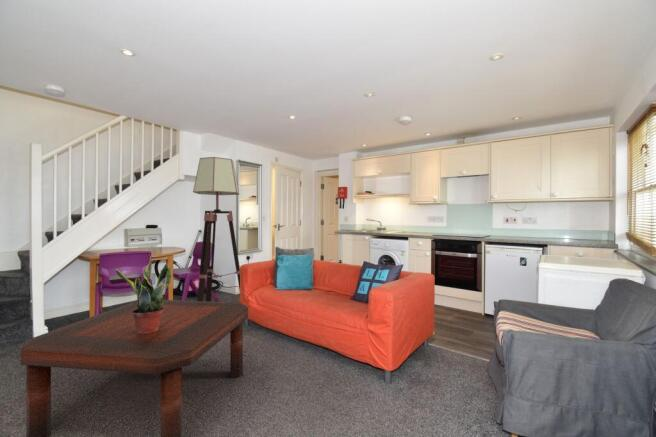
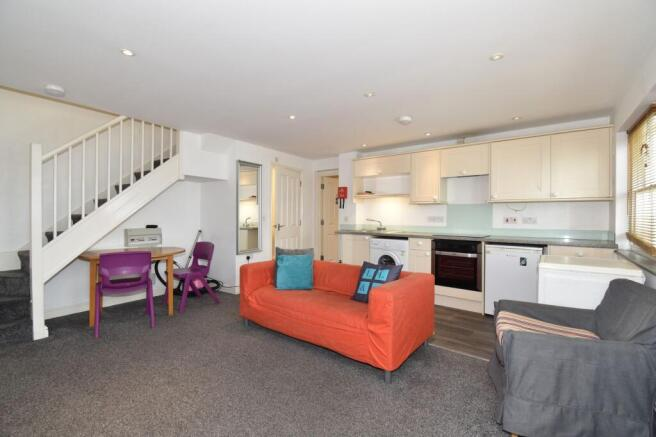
- coffee table [20,299,249,437]
- potted plant [114,255,172,333]
- floor lamp [192,156,241,302]
